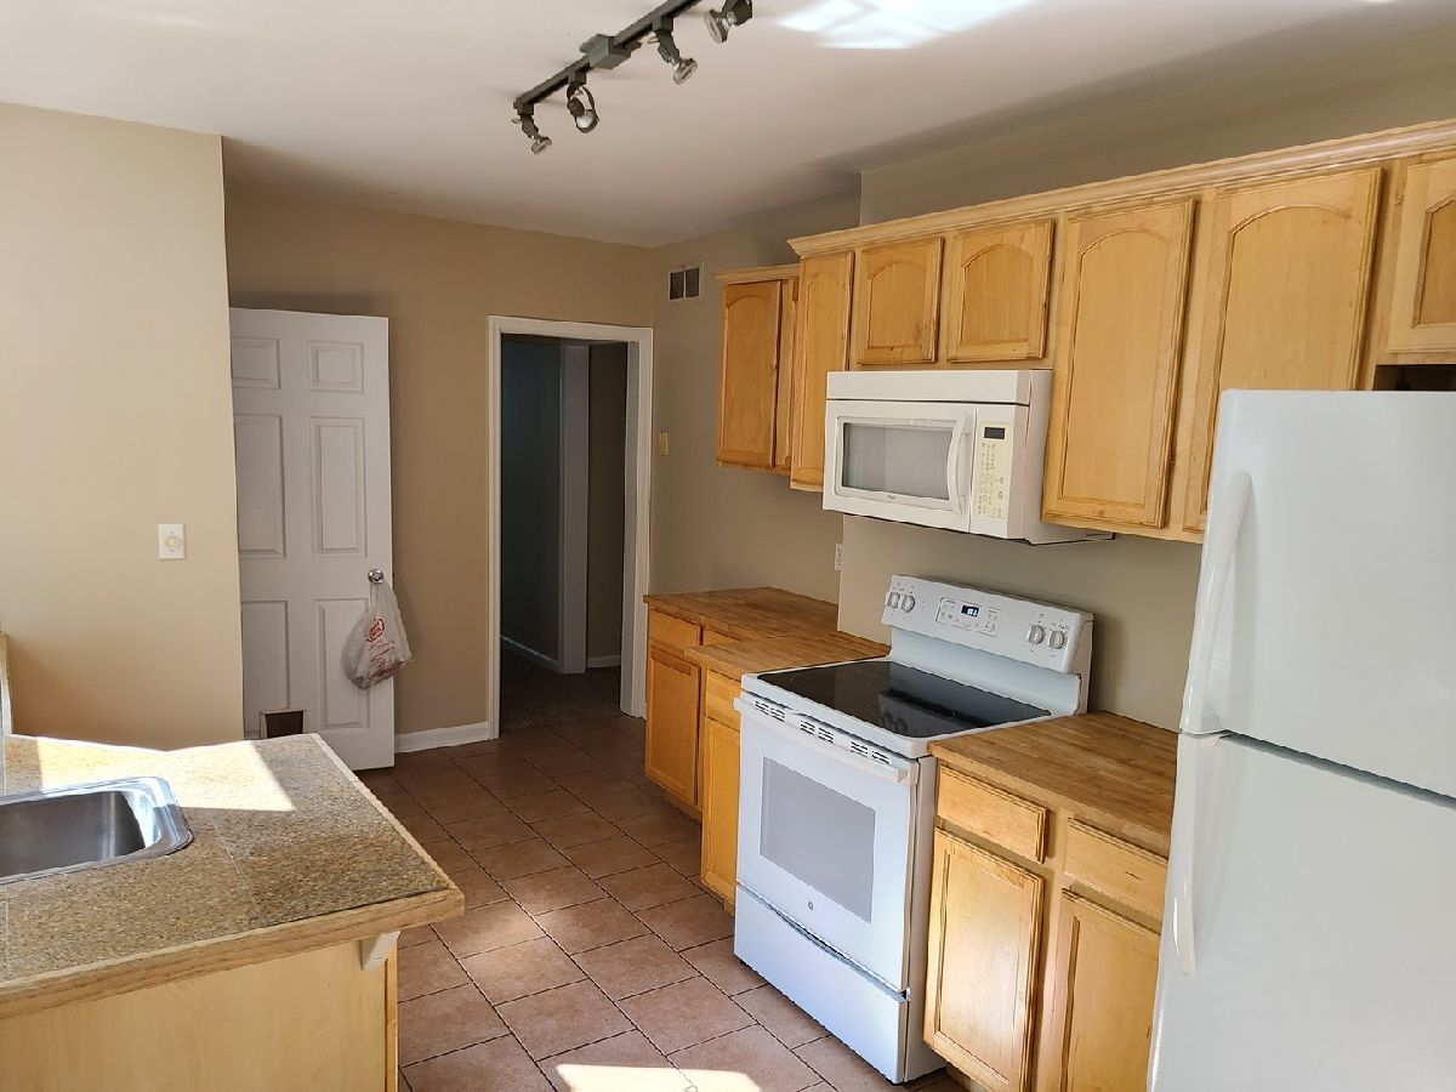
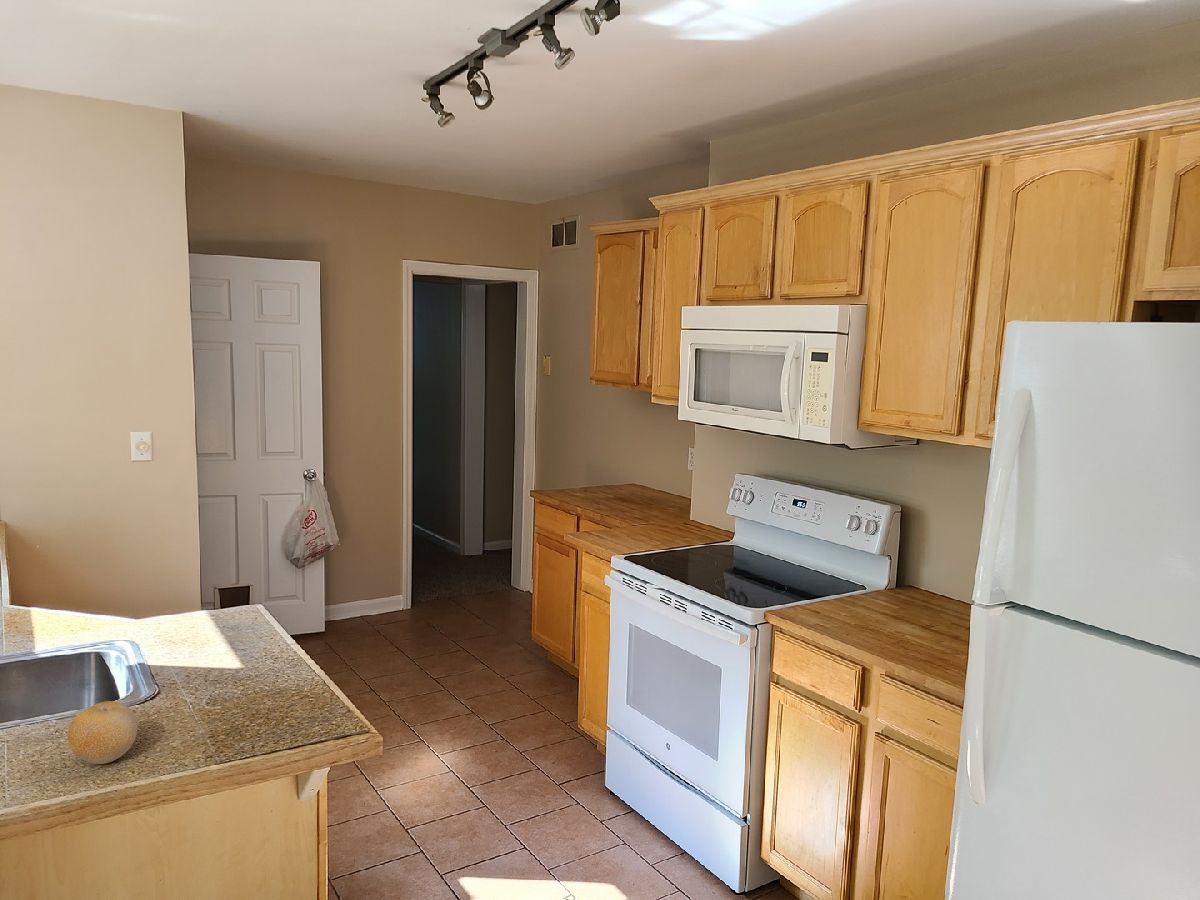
+ fruit [67,700,139,765]
